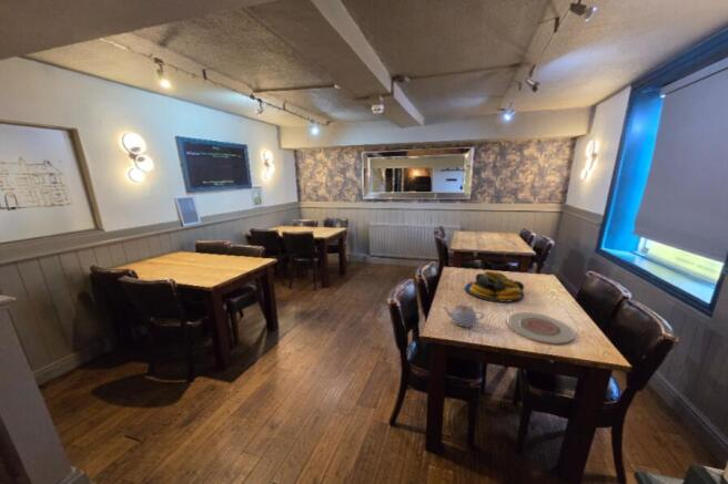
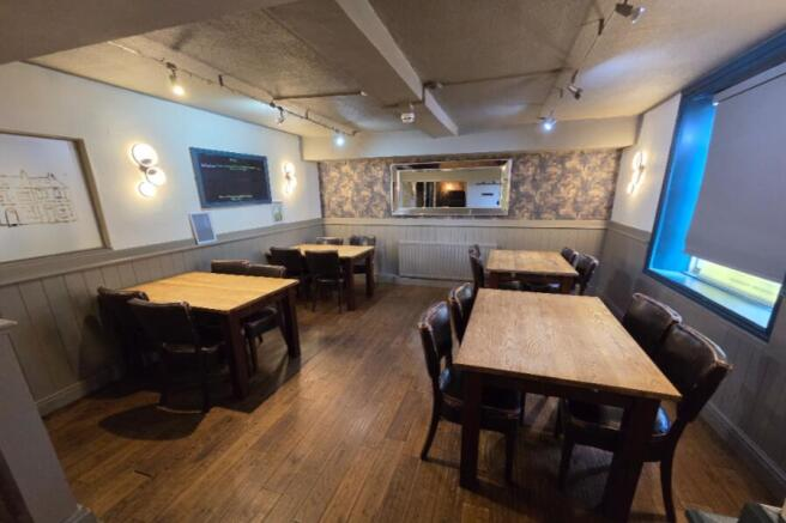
- fruit bowl [464,270,525,303]
- teapot [442,303,485,328]
- plate [506,311,576,346]
